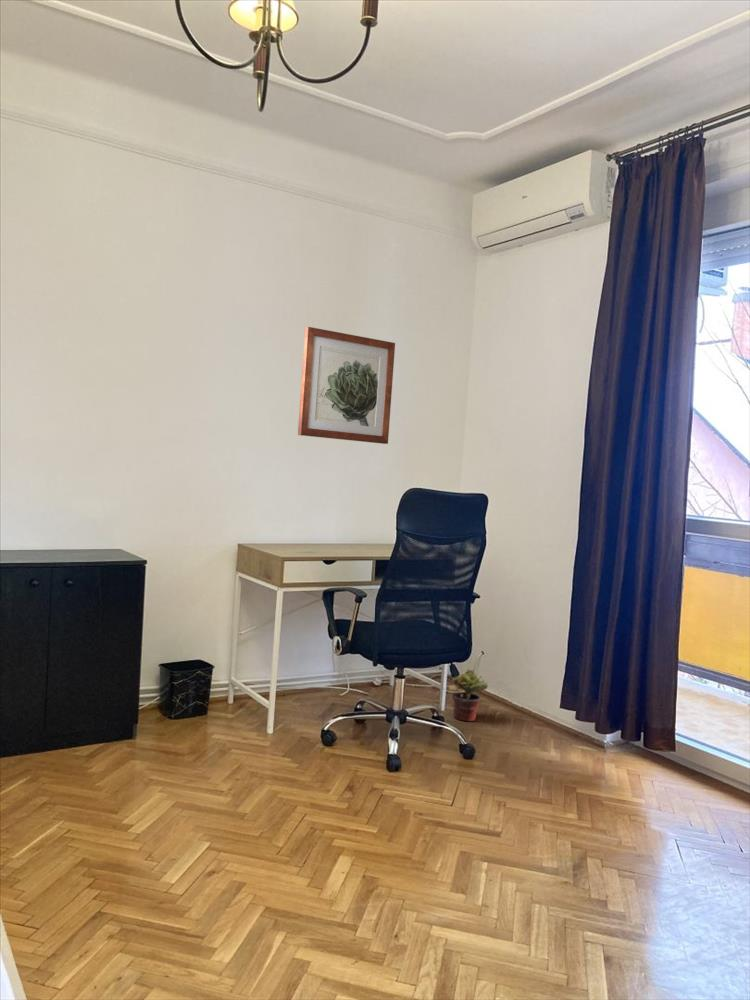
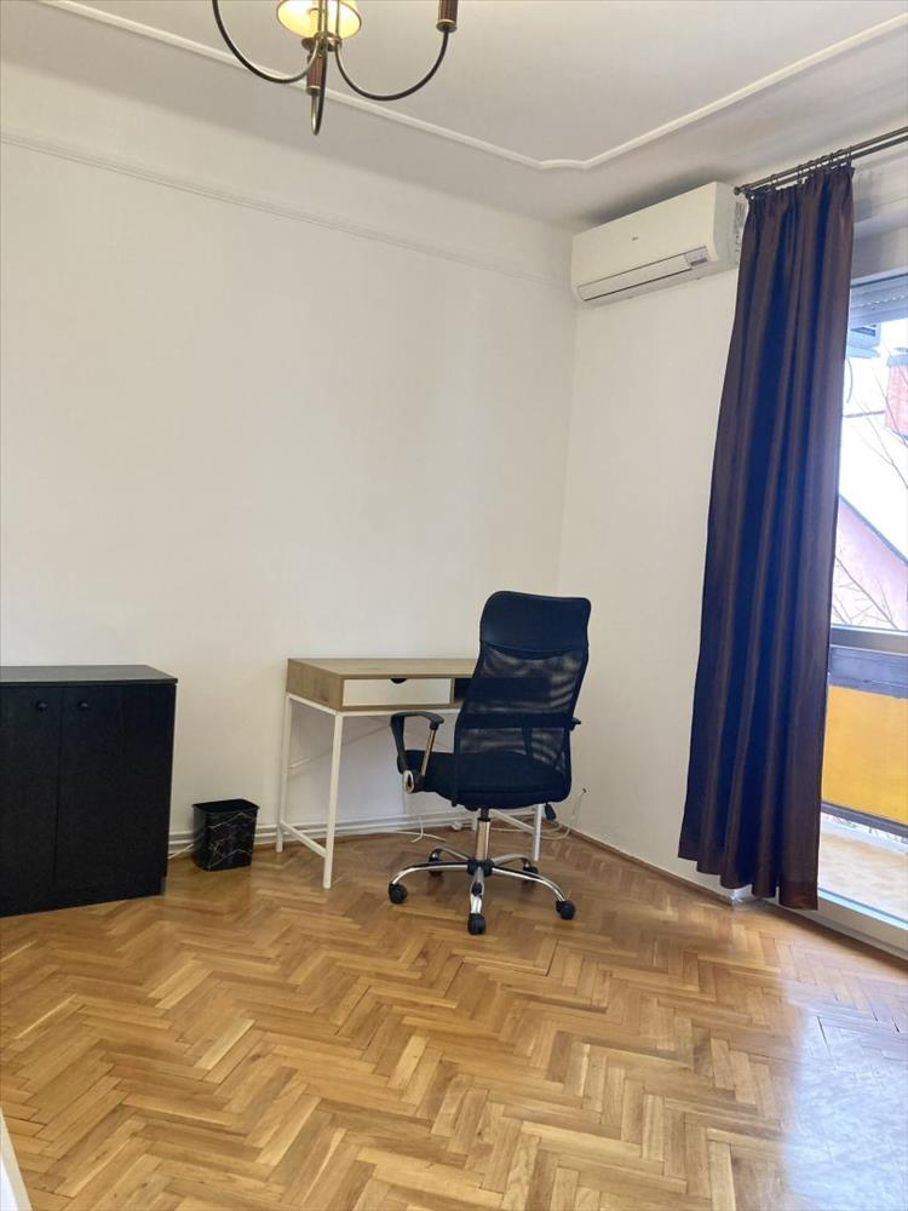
- wall art [297,326,396,445]
- potted plant [448,668,489,722]
